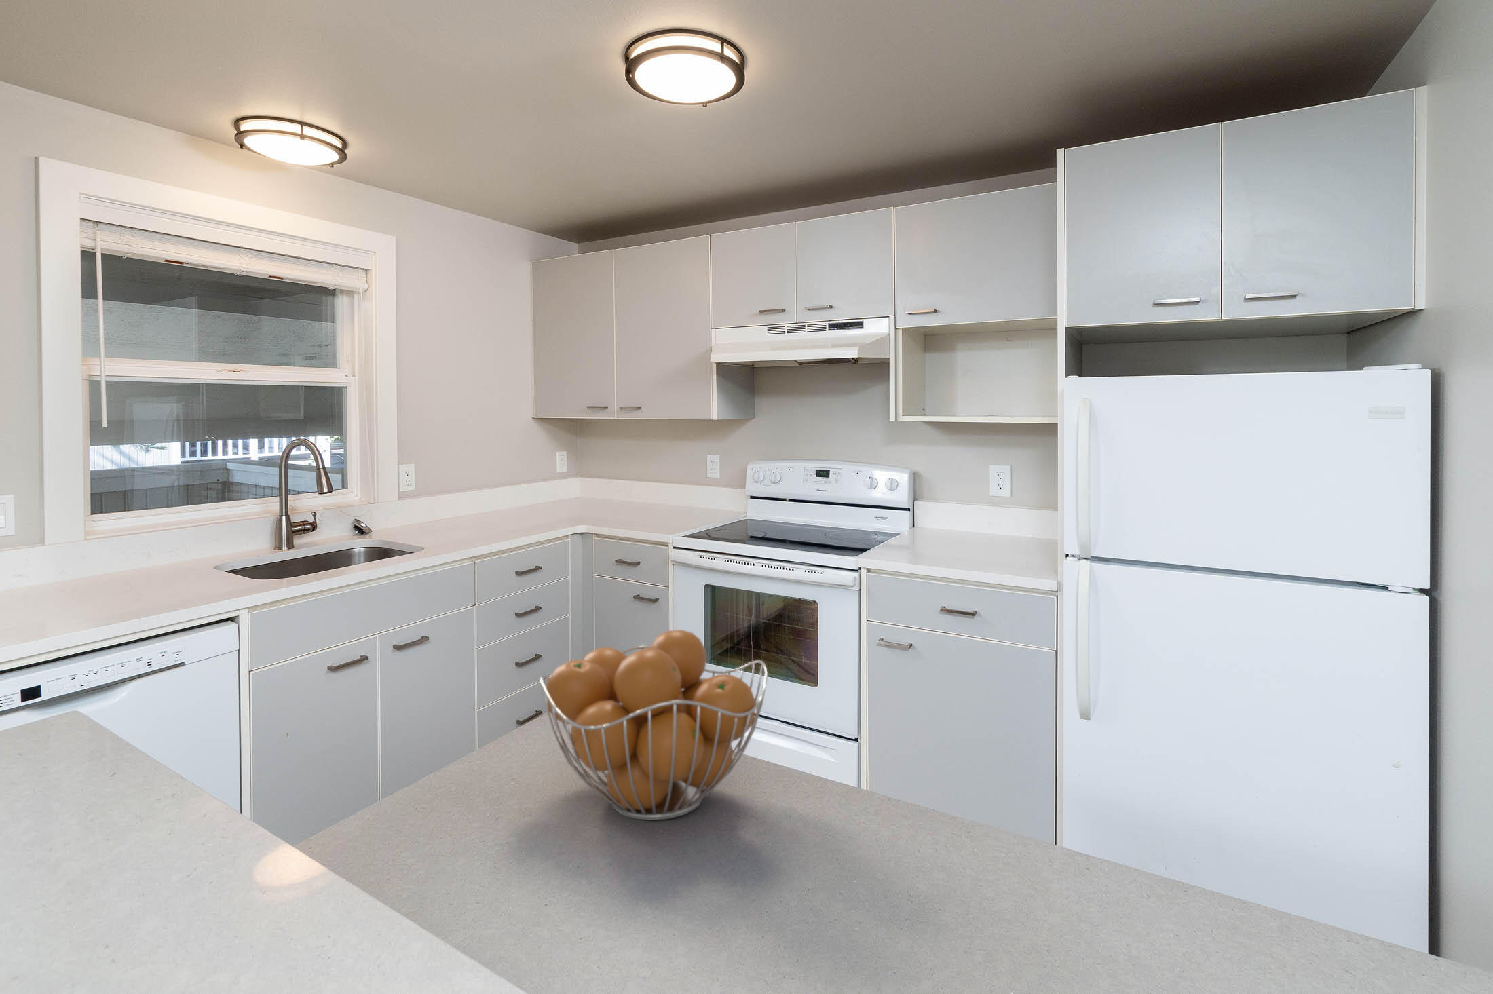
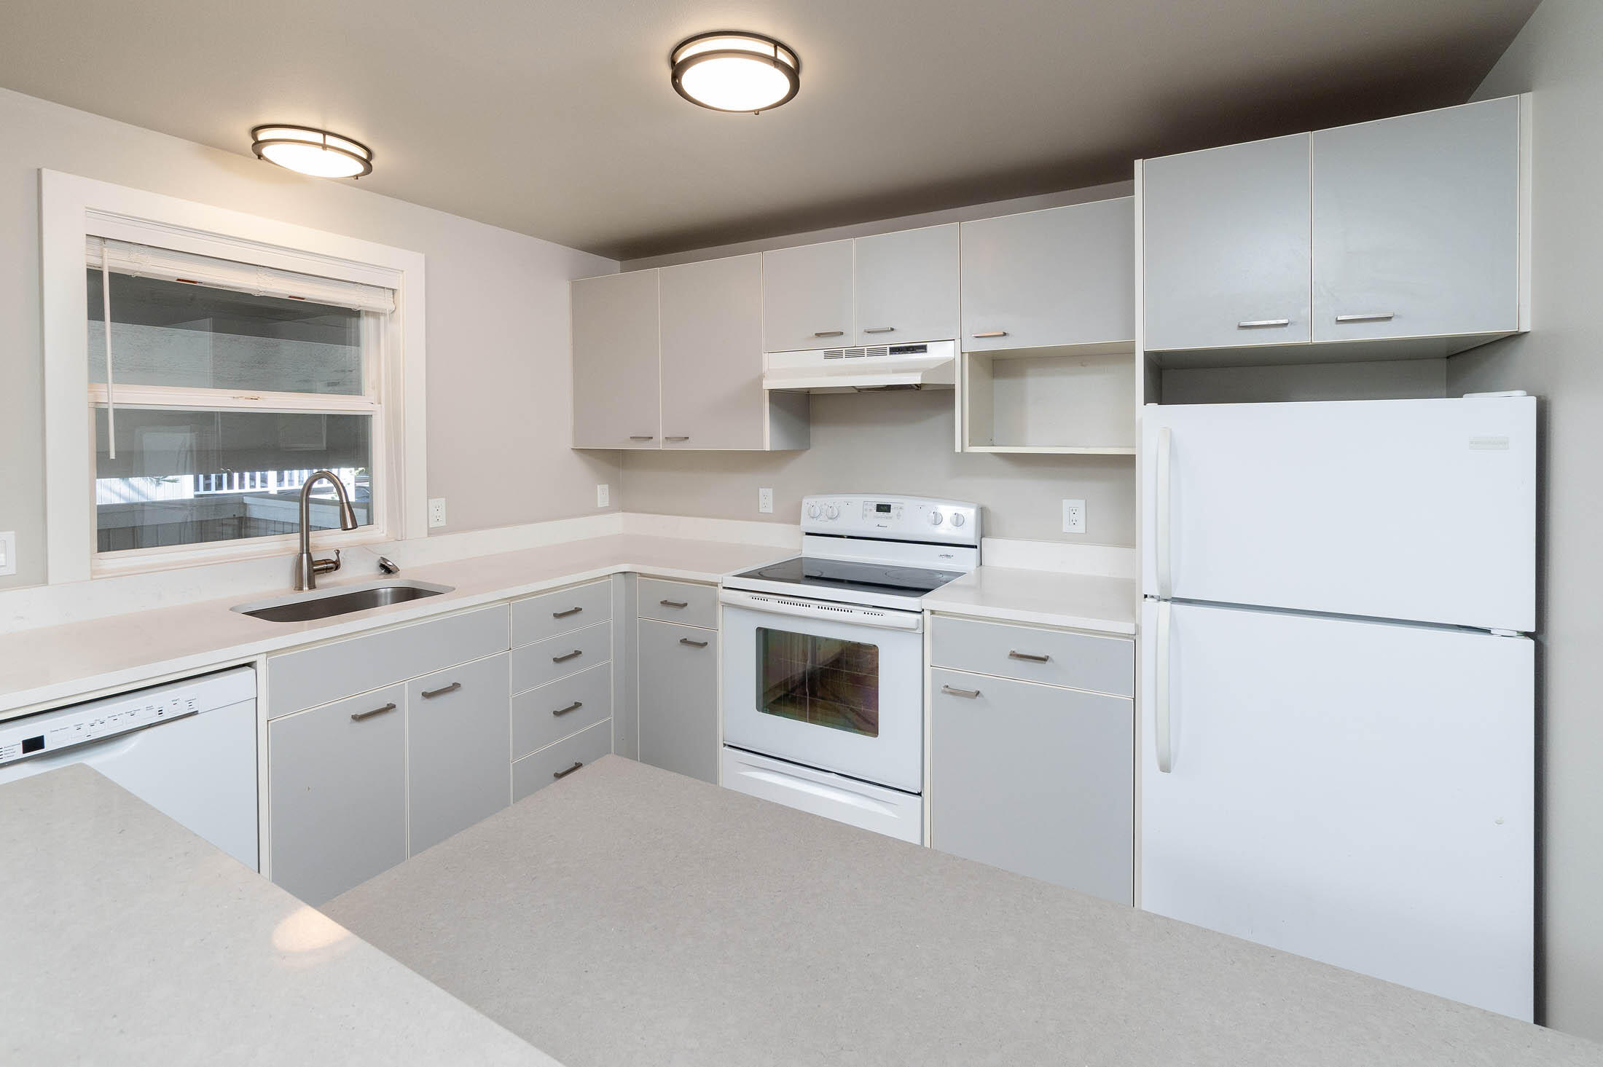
- fruit basket [539,629,769,821]
